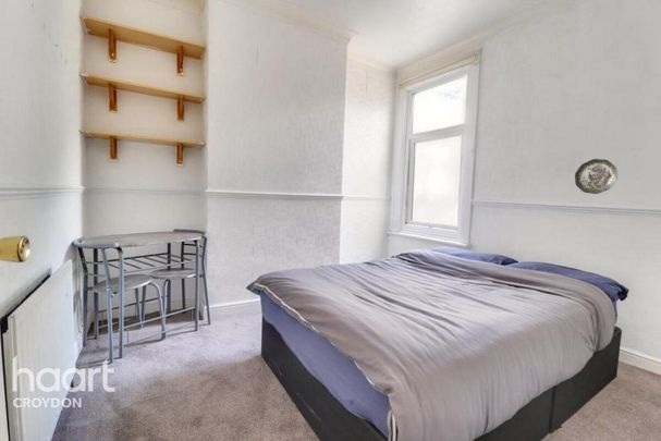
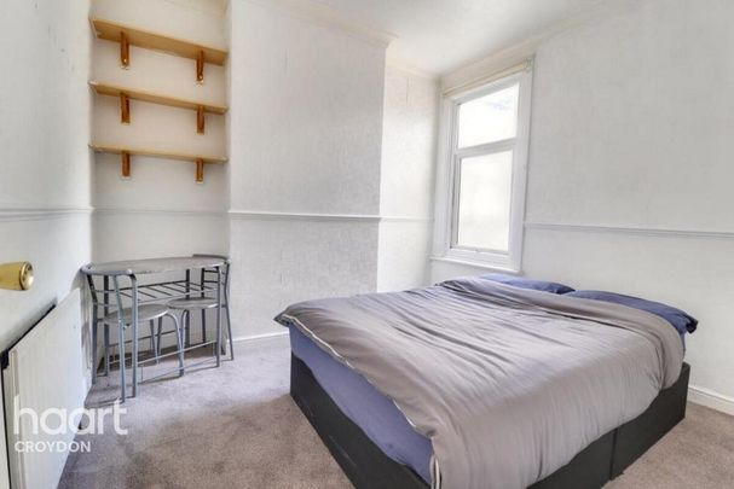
- decorative plate [574,158,619,195]
